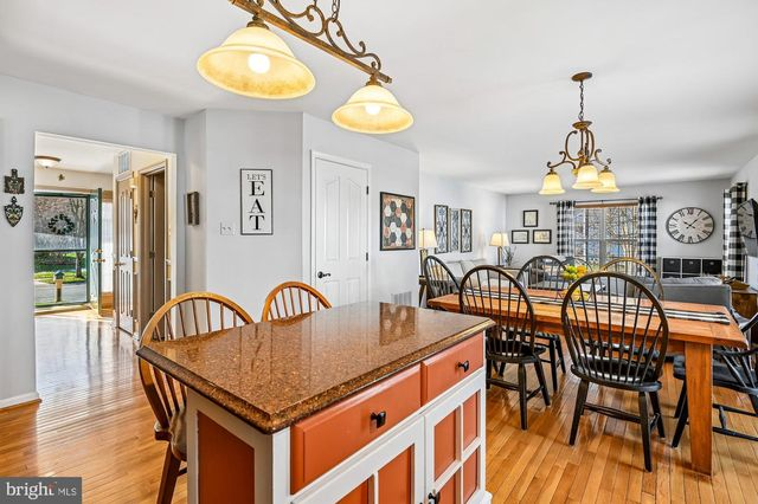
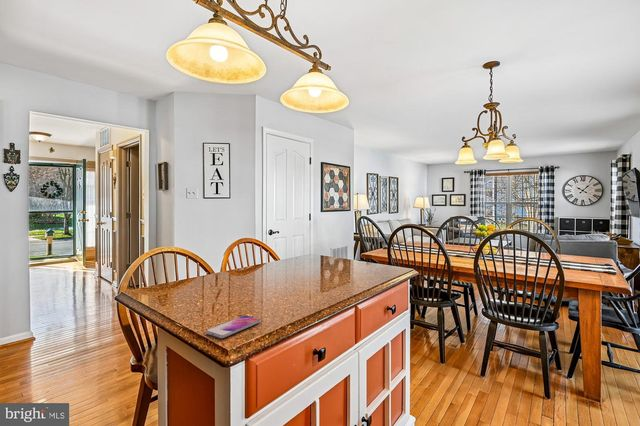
+ smartphone [205,314,262,339]
